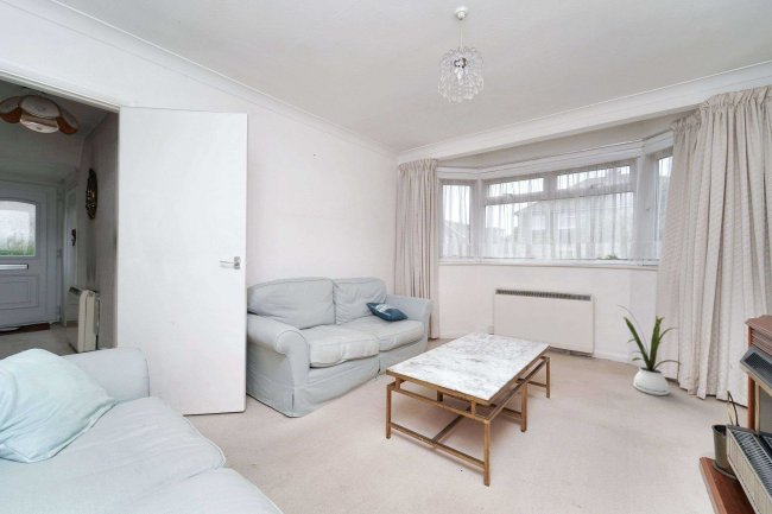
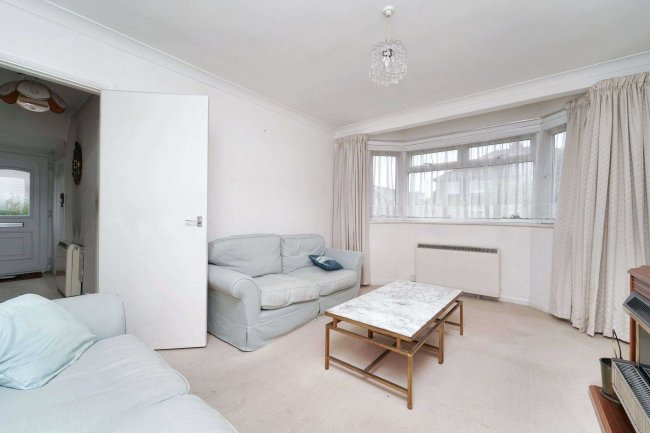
- house plant [618,304,685,396]
